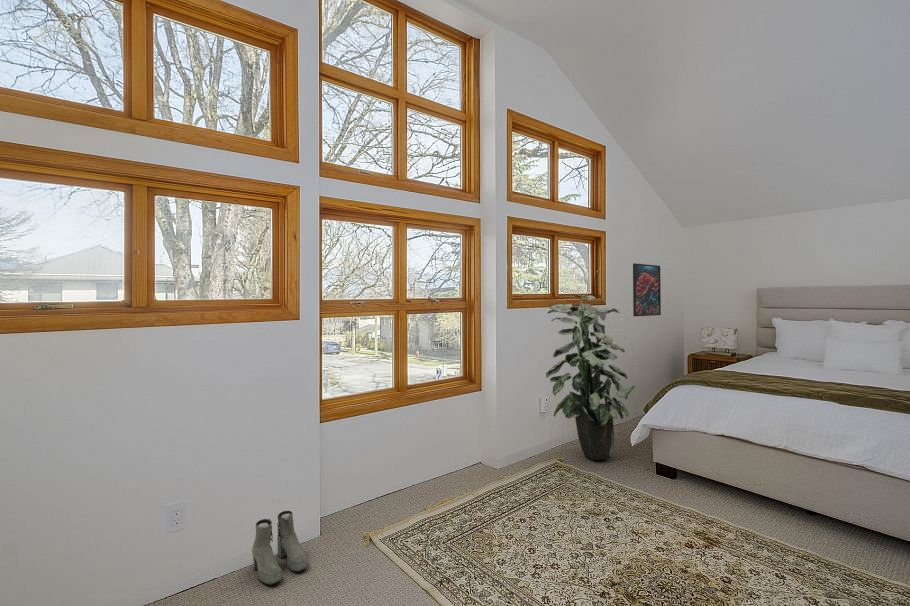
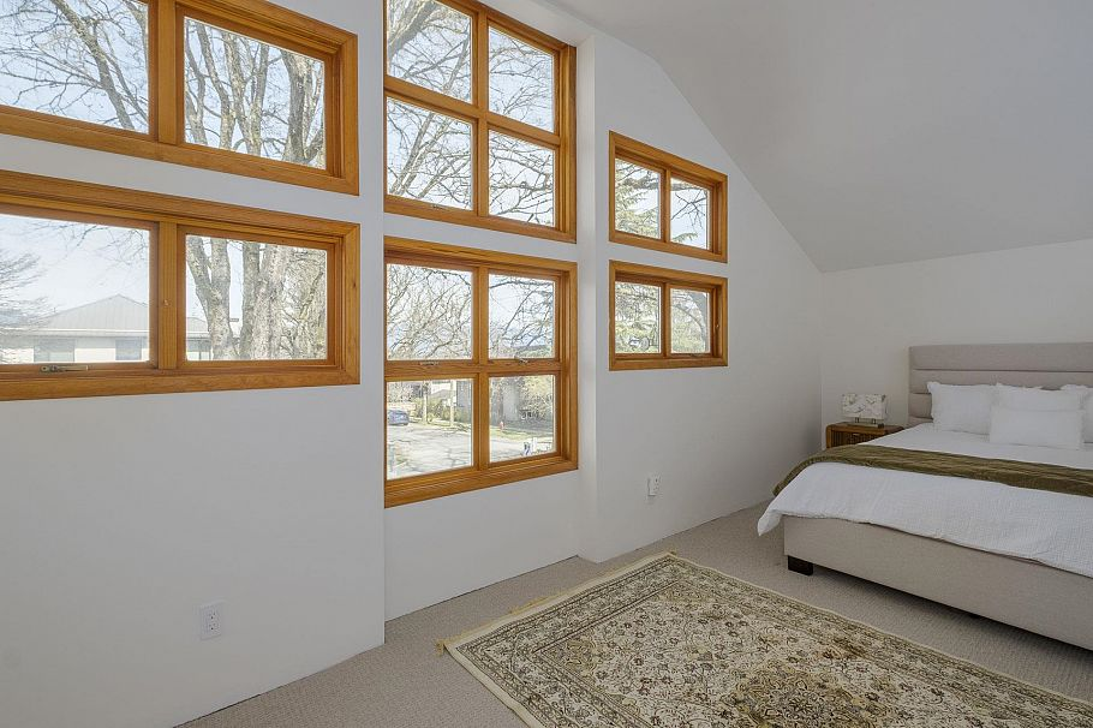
- boots [251,510,308,586]
- indoor plant [545,295,636,461]
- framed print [632,262,662,317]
